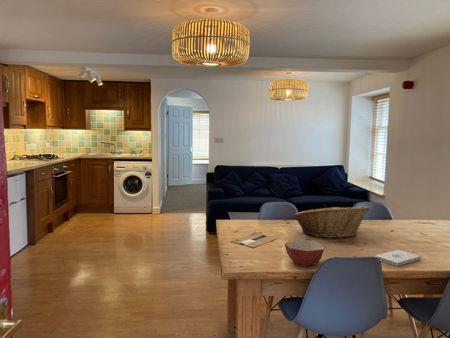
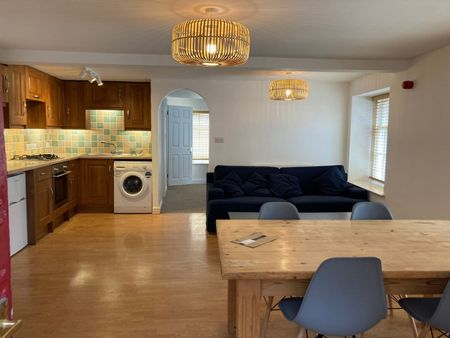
- fruit basket [292,204,371,239]
- notepad [375,249,422,267]
- bowl [284,239,325,268]
